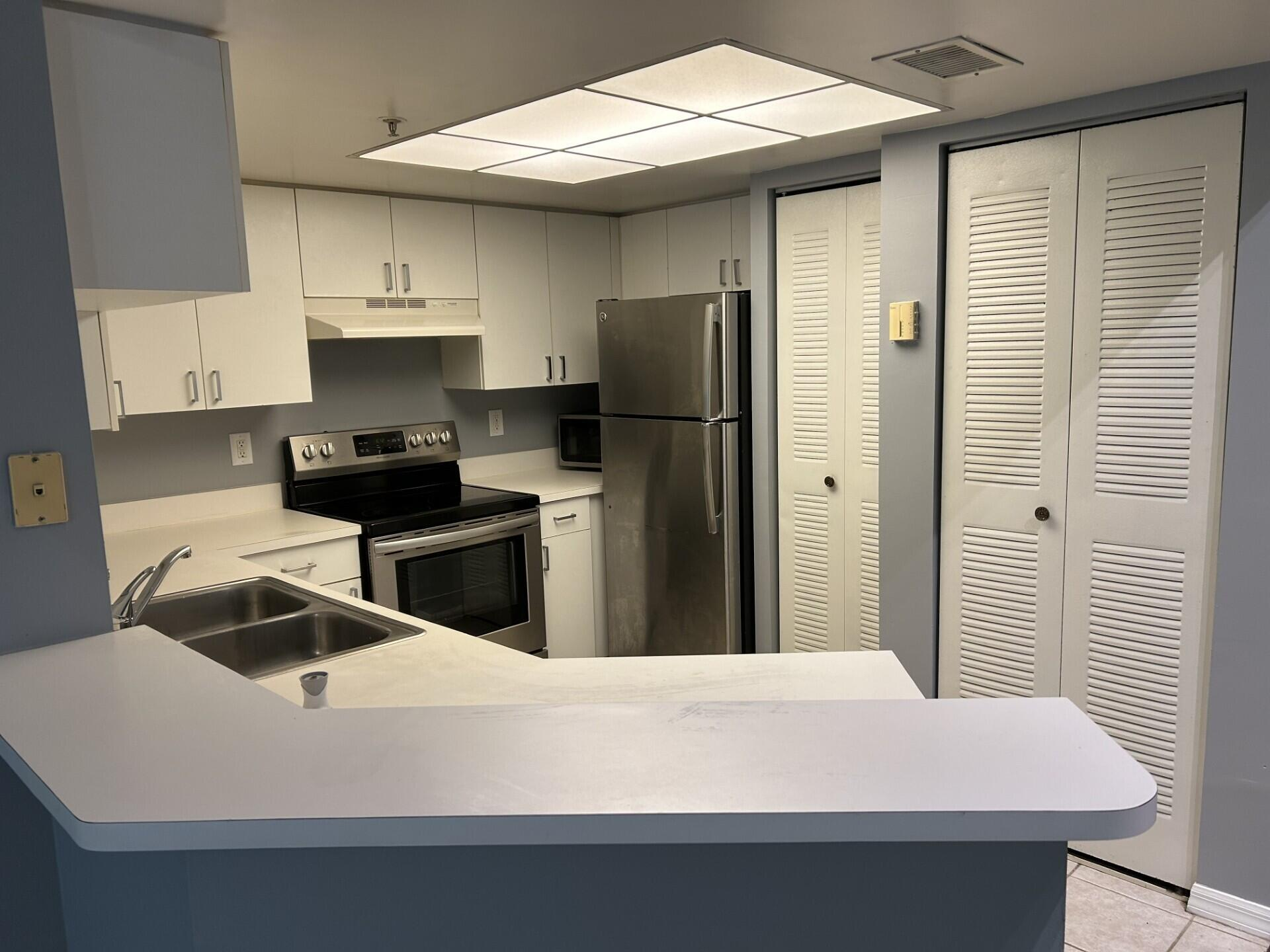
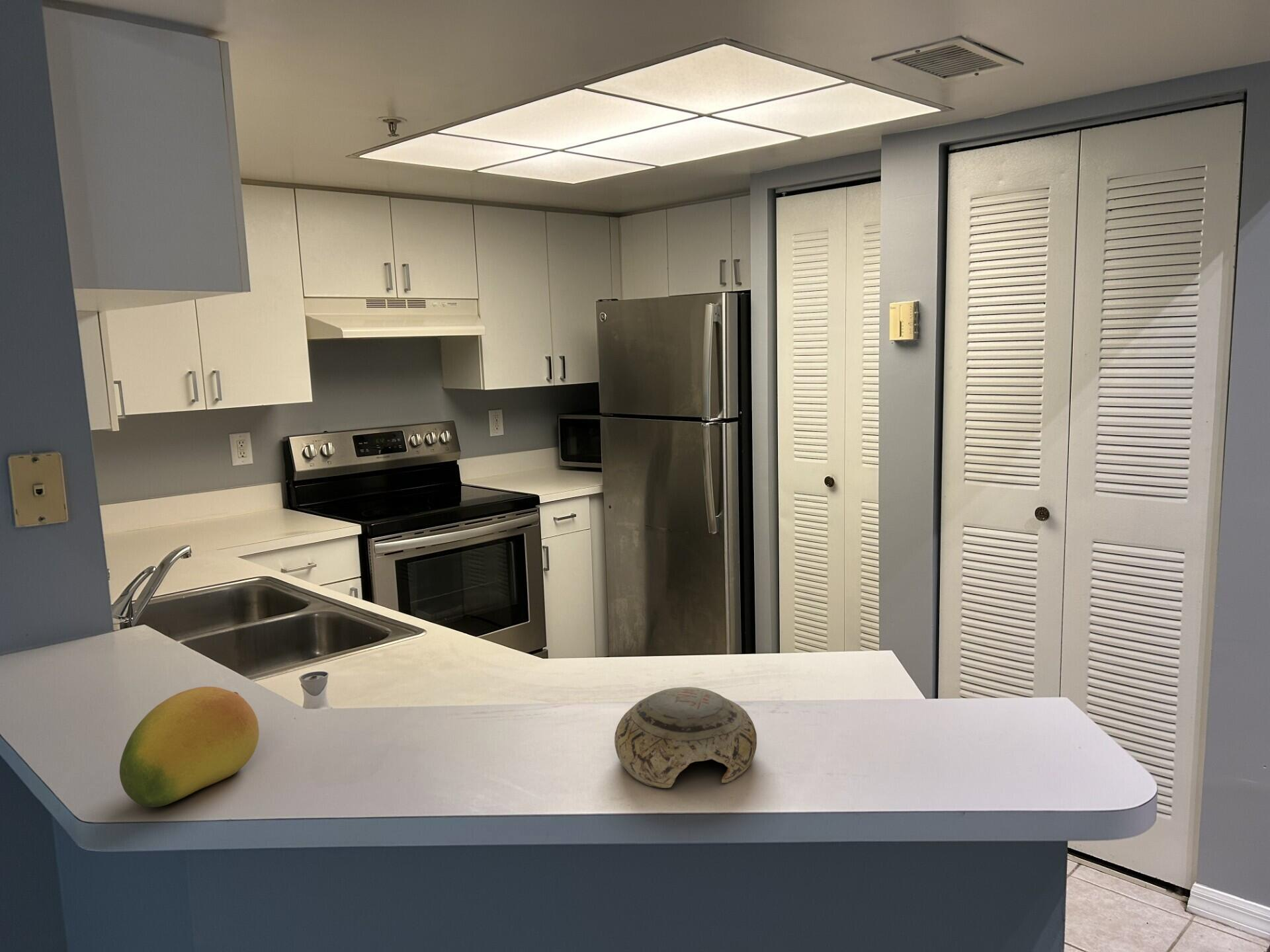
+ fruit [119,686,260,808]
+ bowl [614,686,757,789]
